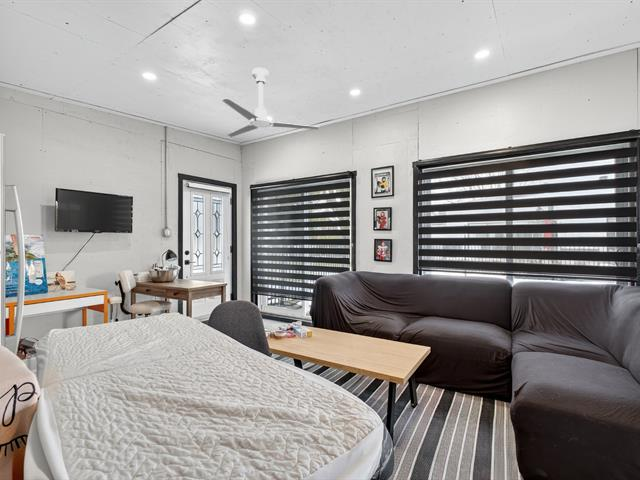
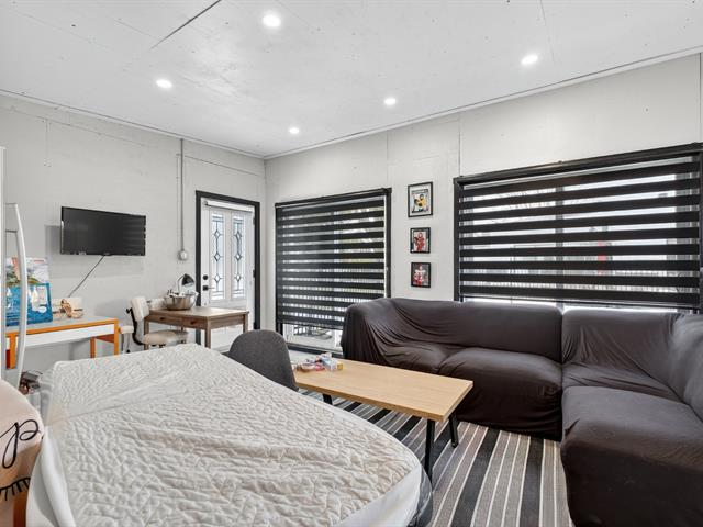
- ceiling fan [221,67,320,138]
